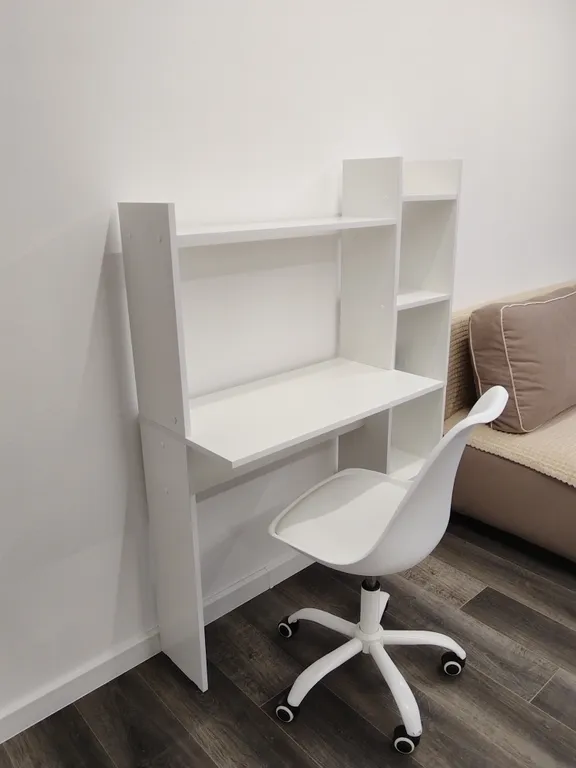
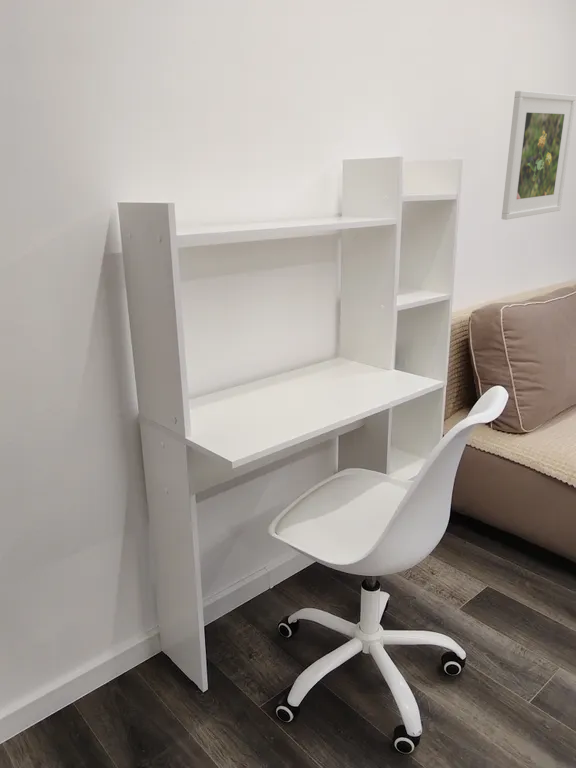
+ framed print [501,90,576,221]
